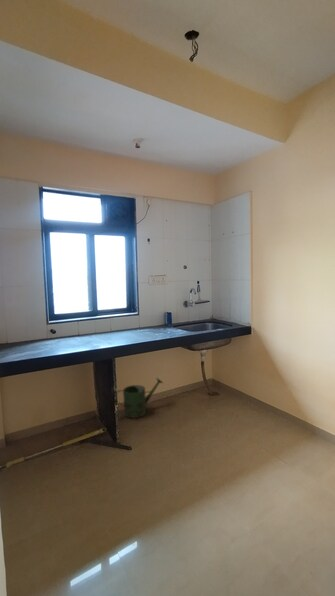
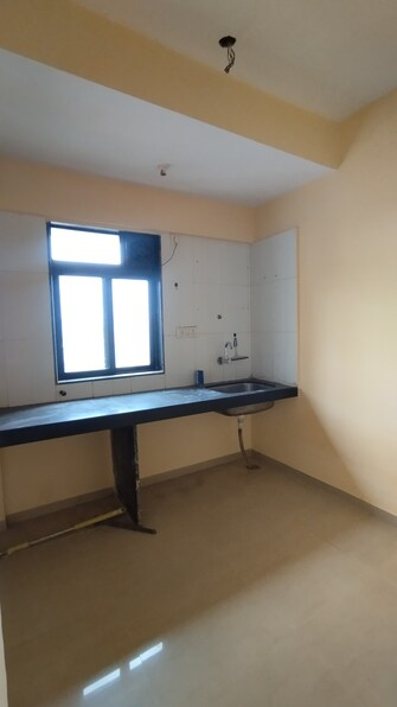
- watering can [116,377,164,419]
